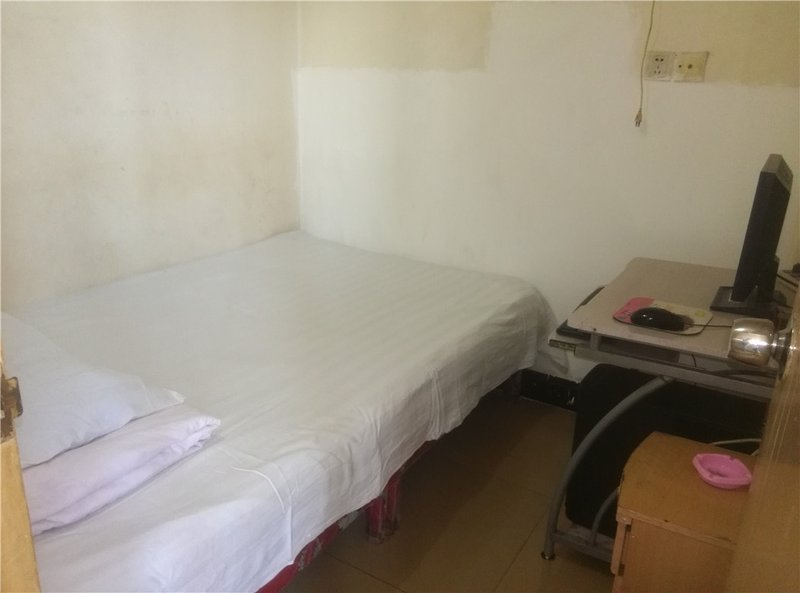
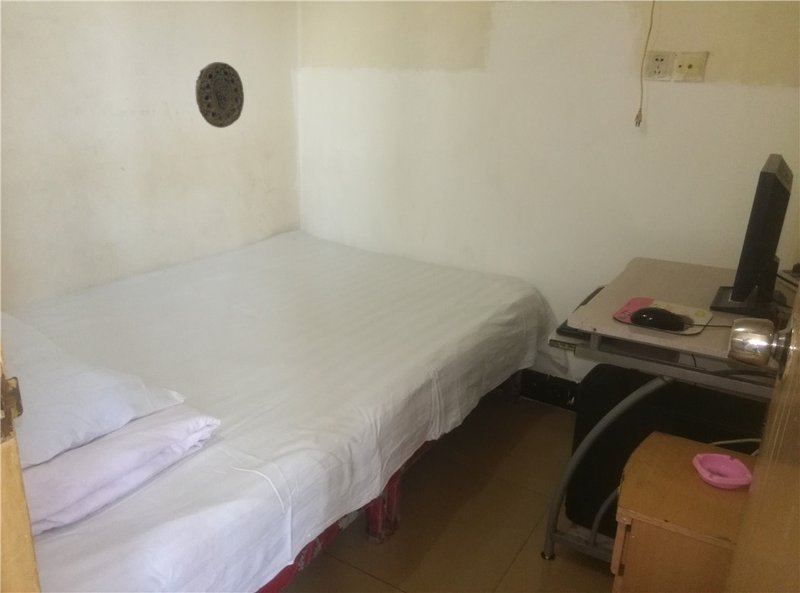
+ decorative plate [194,61,245,129]
